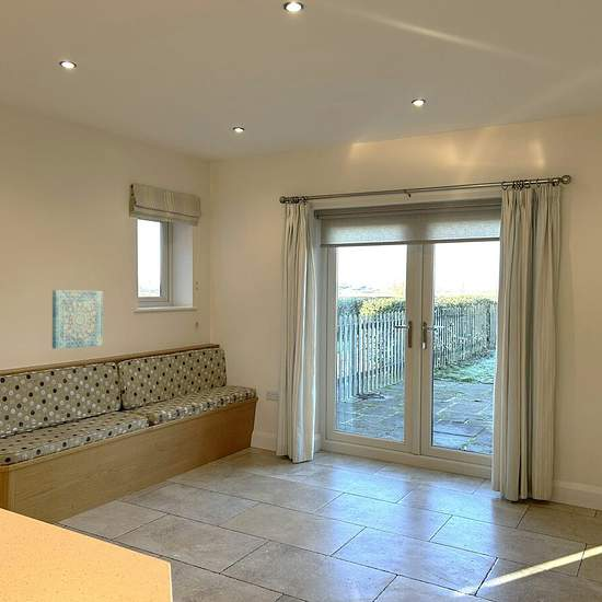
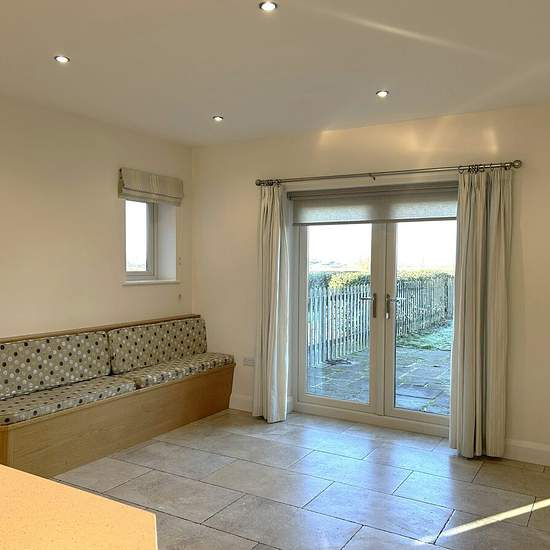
- wall art [51,289,104,350]
